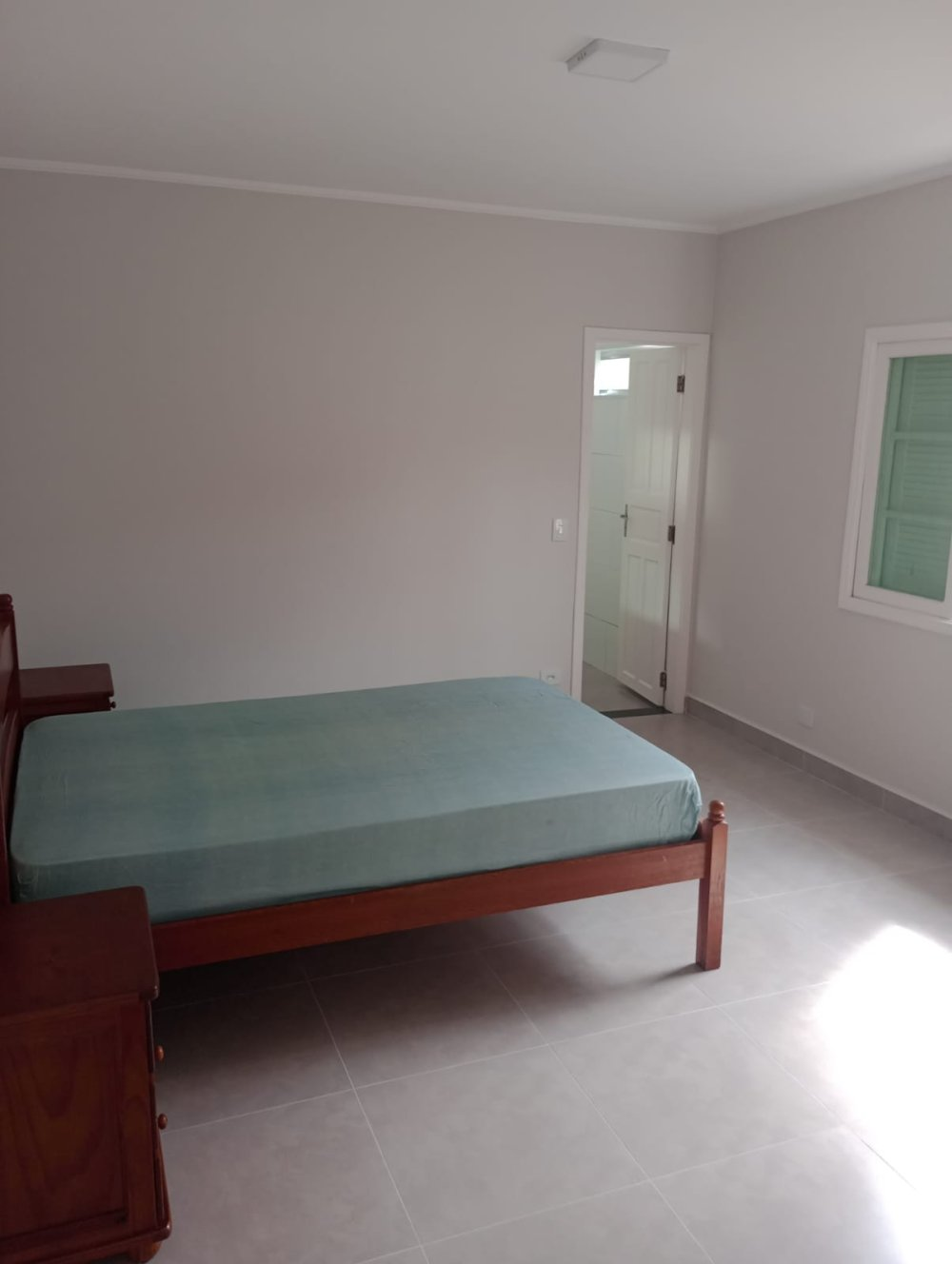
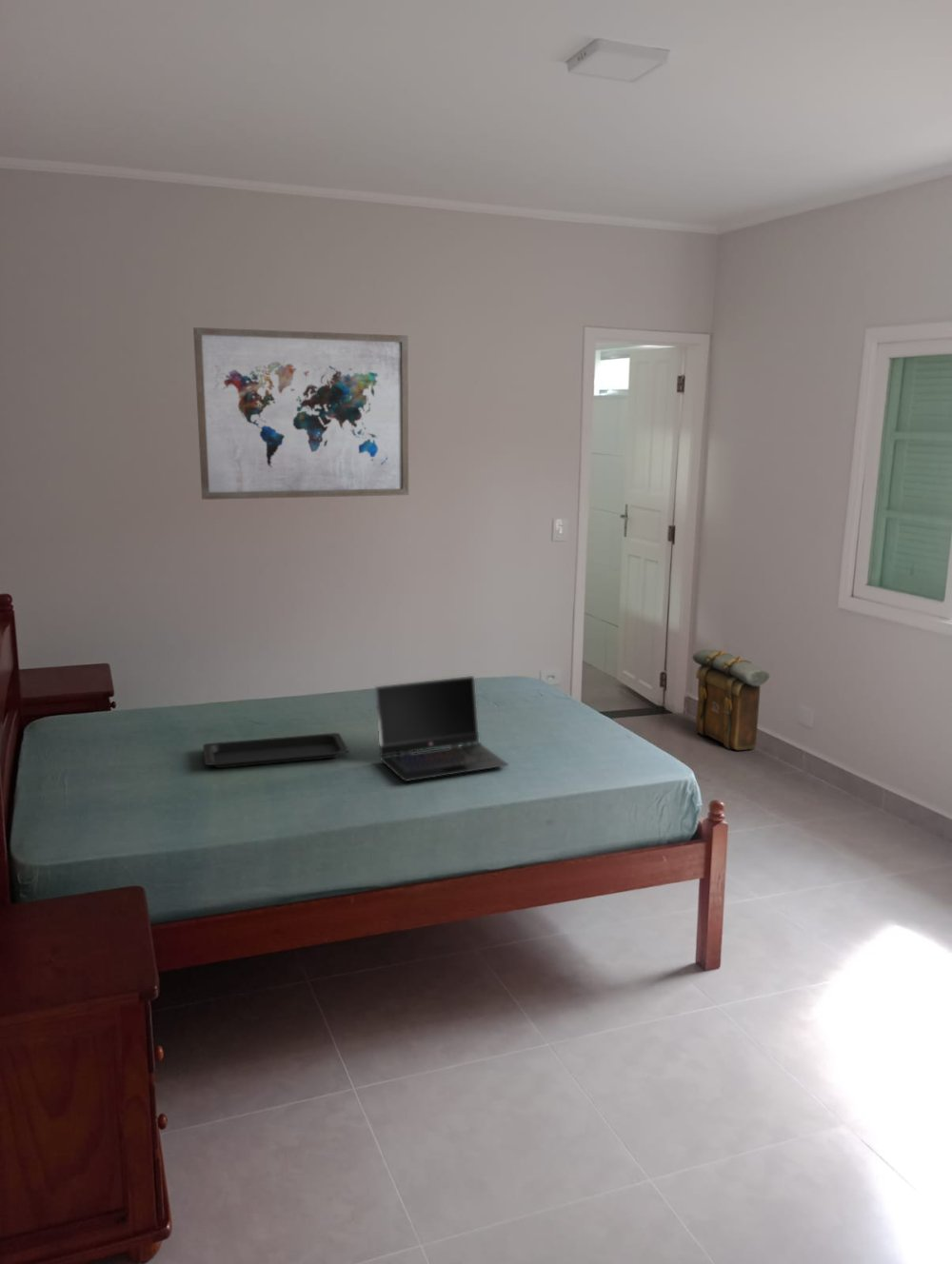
+ wall art [192,326,409,501]
+ backpack [692,648,771,751]
+ laptop computer [374,675,509,782]
+ serving tray [202,732,349,769]
